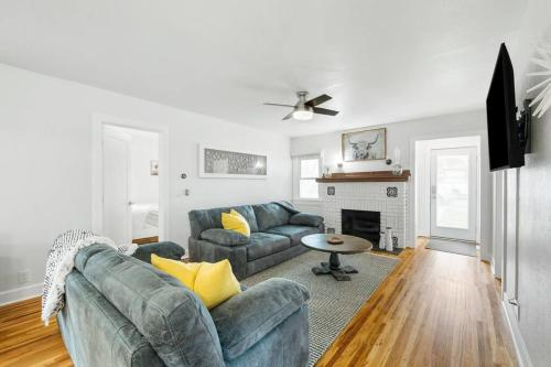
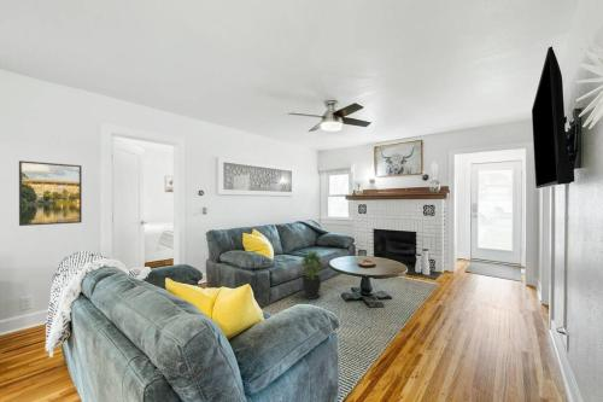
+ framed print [18,159,83,227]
+ potted plant [297,249,327,301]
